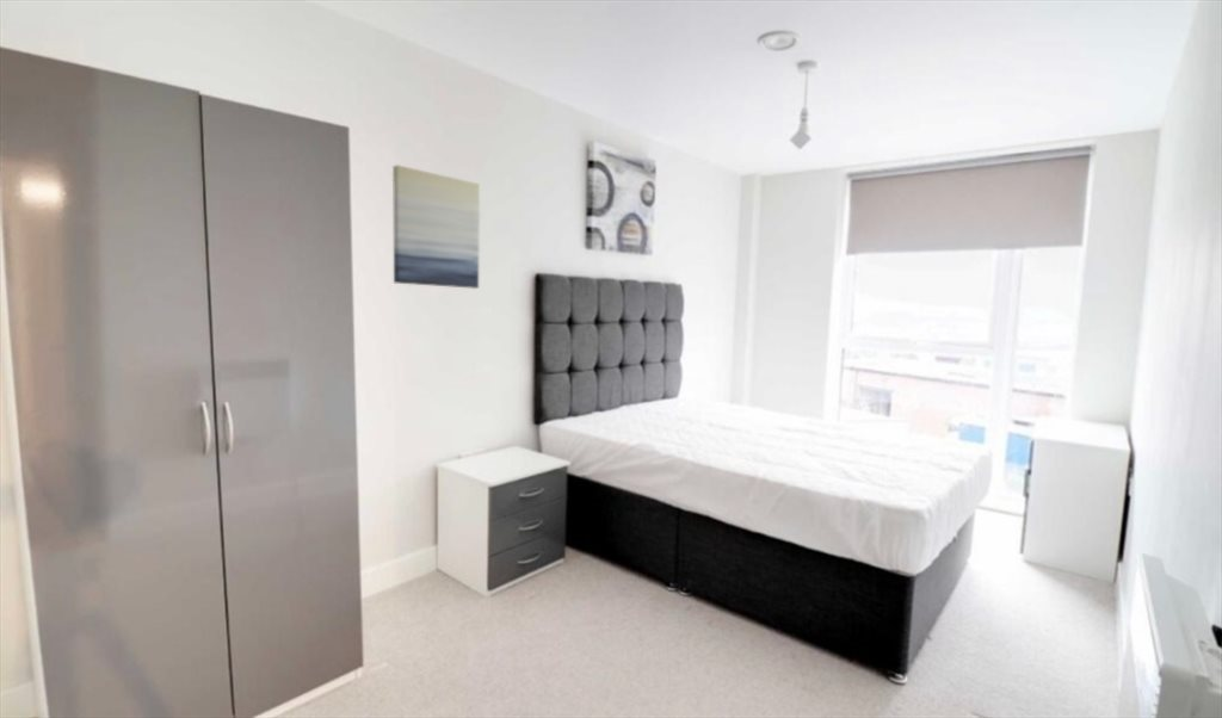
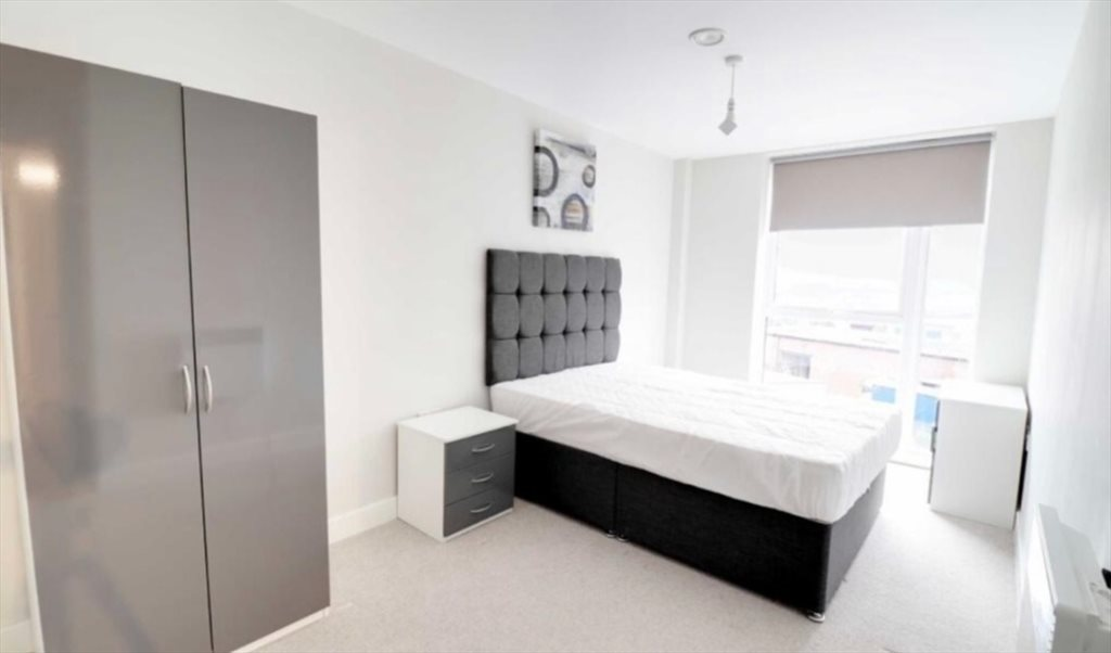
- wall art [391,163,481,290]
